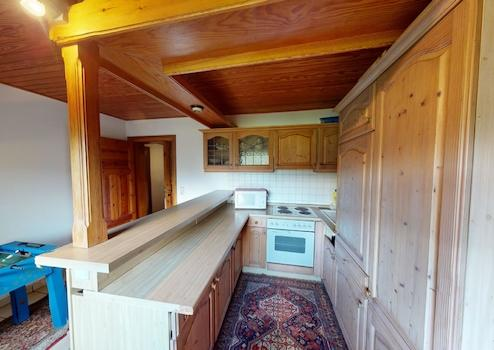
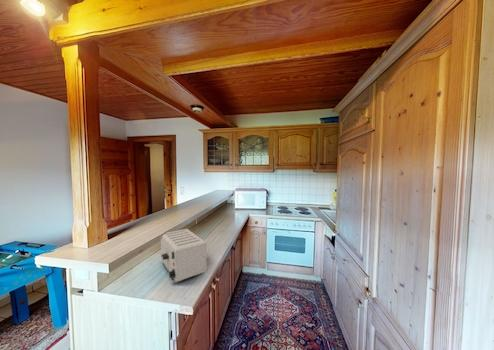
+ toaster [160,228,208,283]
